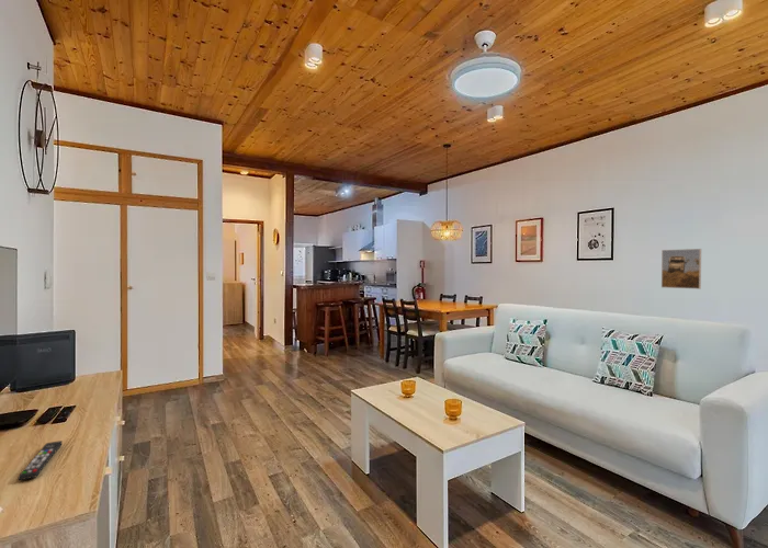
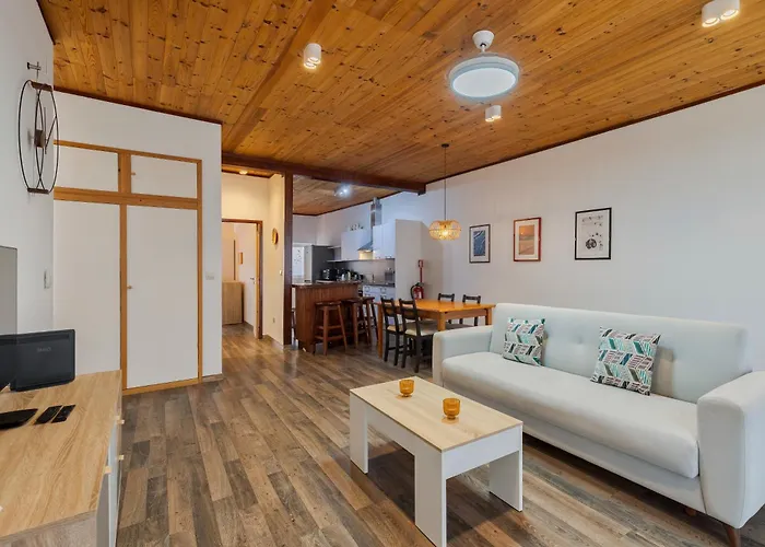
- remote control [16,439,64,481]
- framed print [660,248,702,290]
